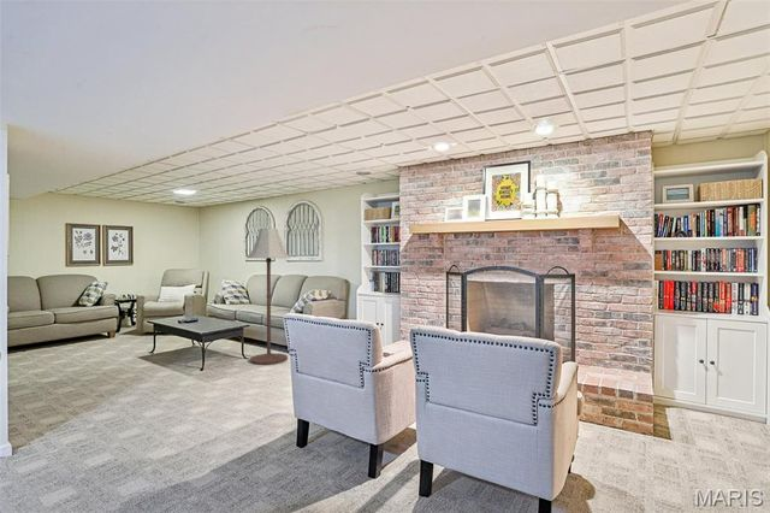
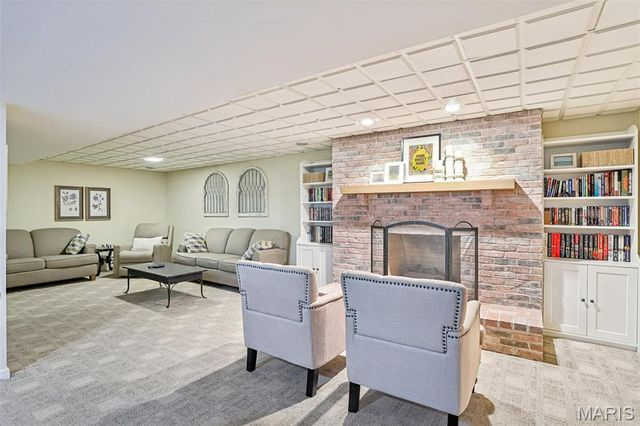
- floor lamp [245,228,291,366]
